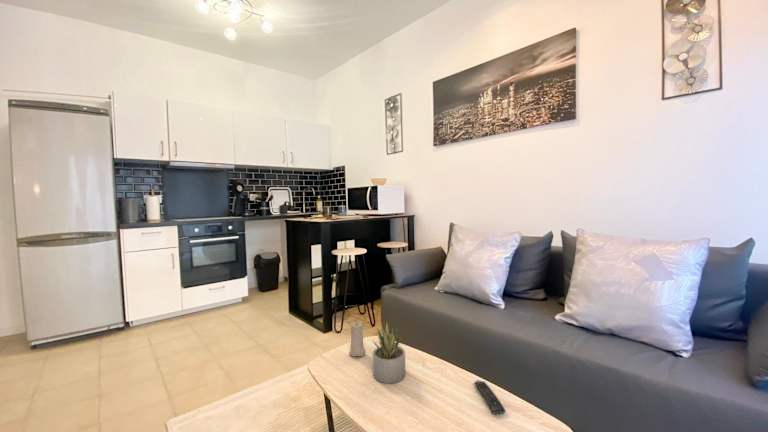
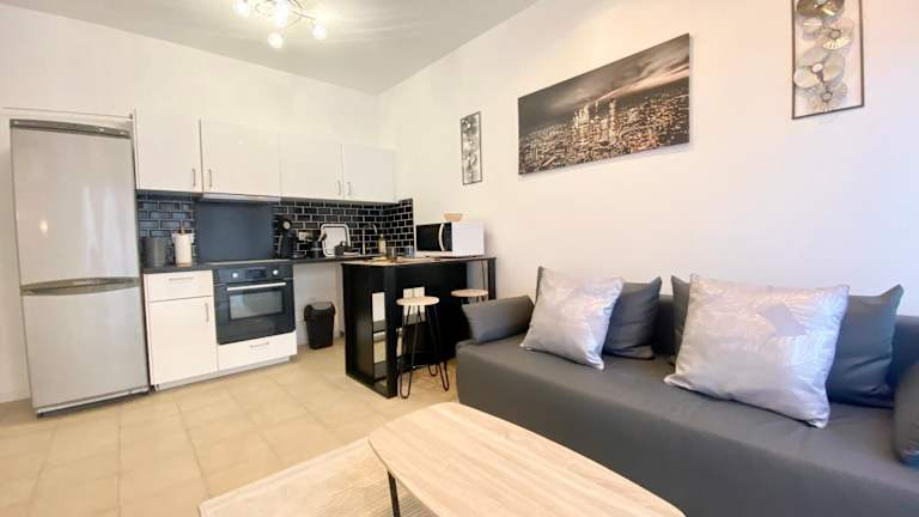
- succulent plant [371,321,407,384]
- candle [348,321,366,358]
- remote control [473,379,506,415]
